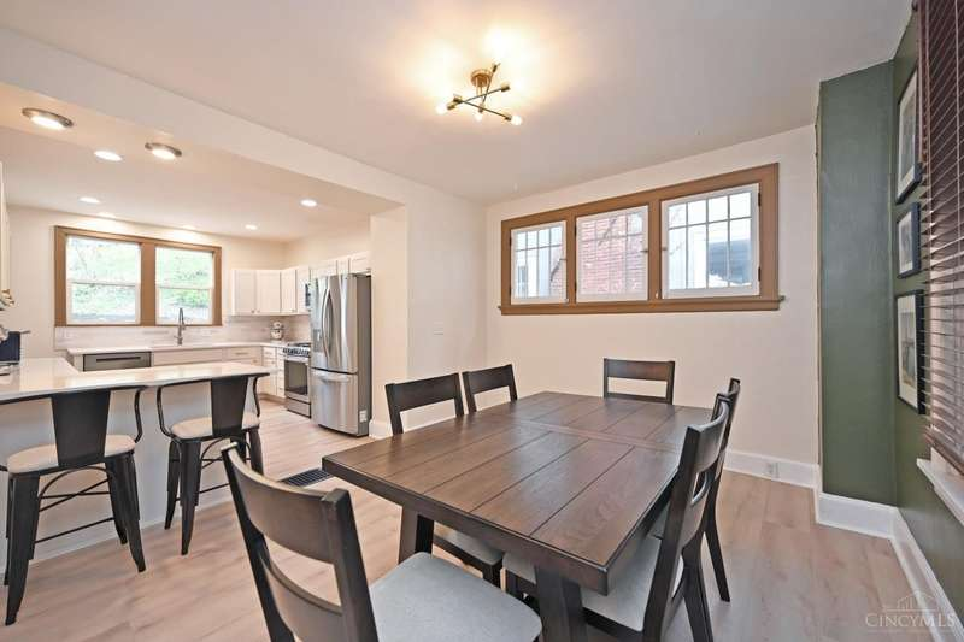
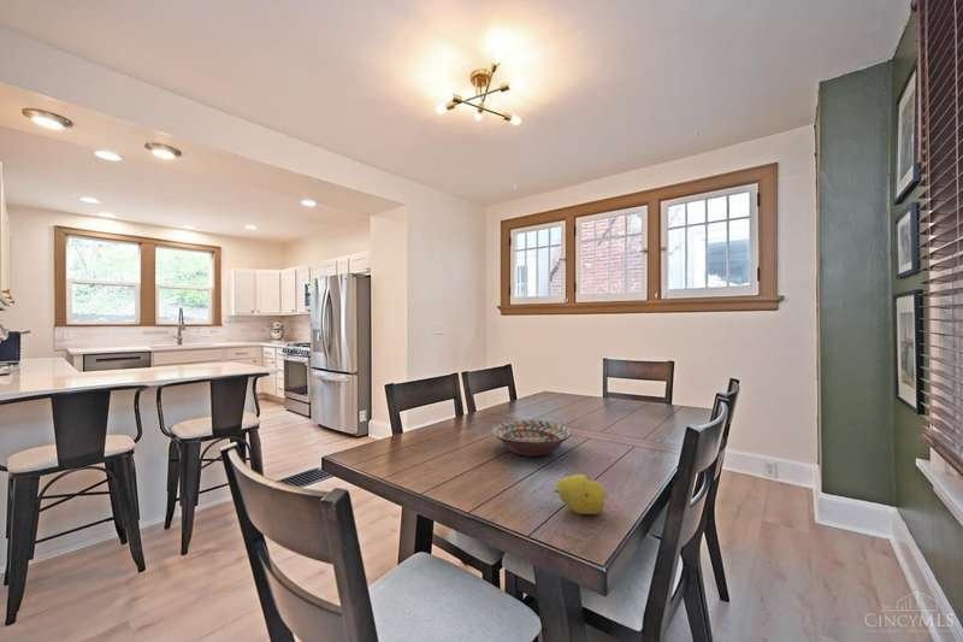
+ fruit [554,473,607,516]
+ decorative bowl [490,419,573,458]
